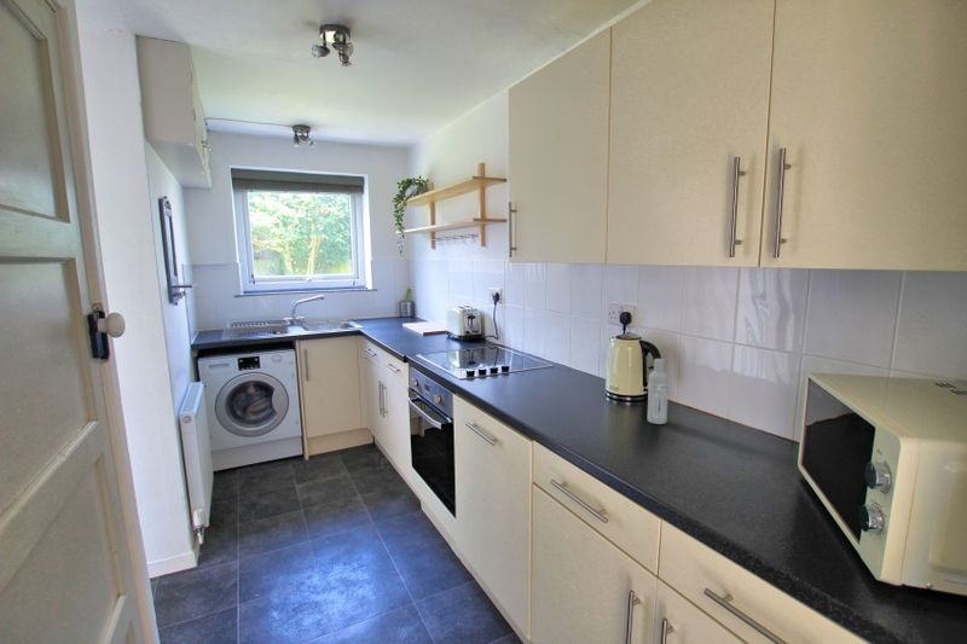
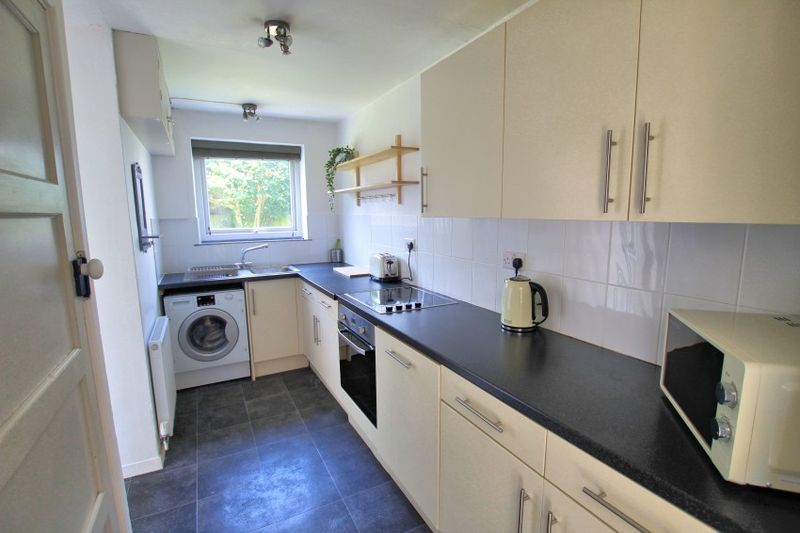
- bottle [647,358,670,425]
